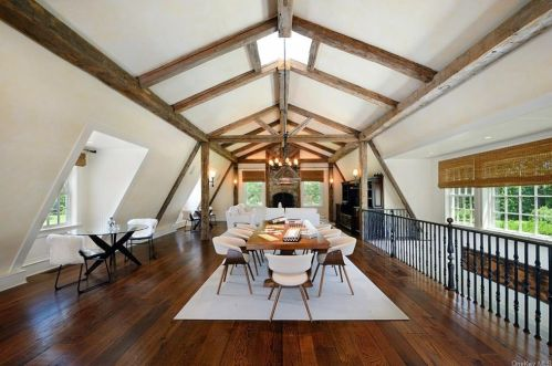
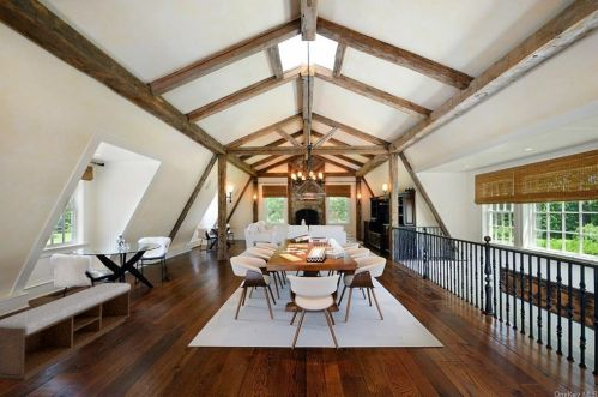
+ bench [0,282,132,381]
